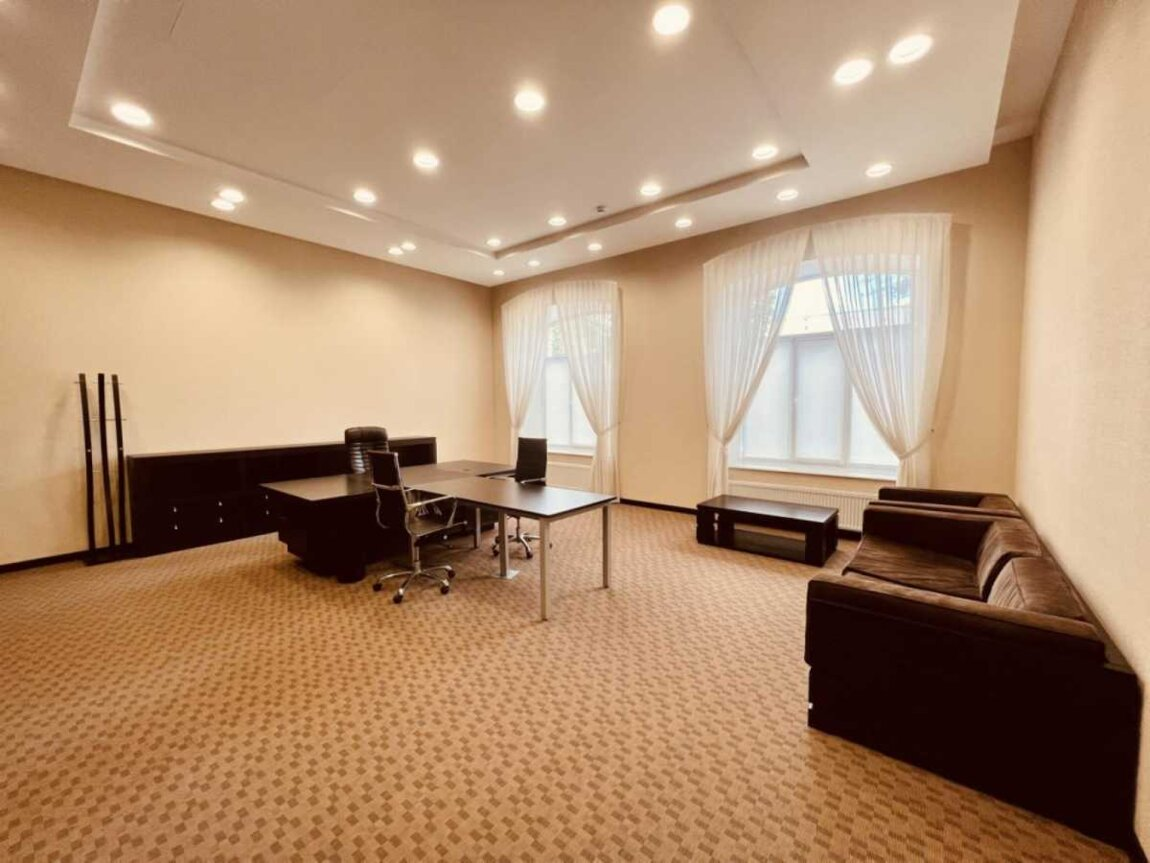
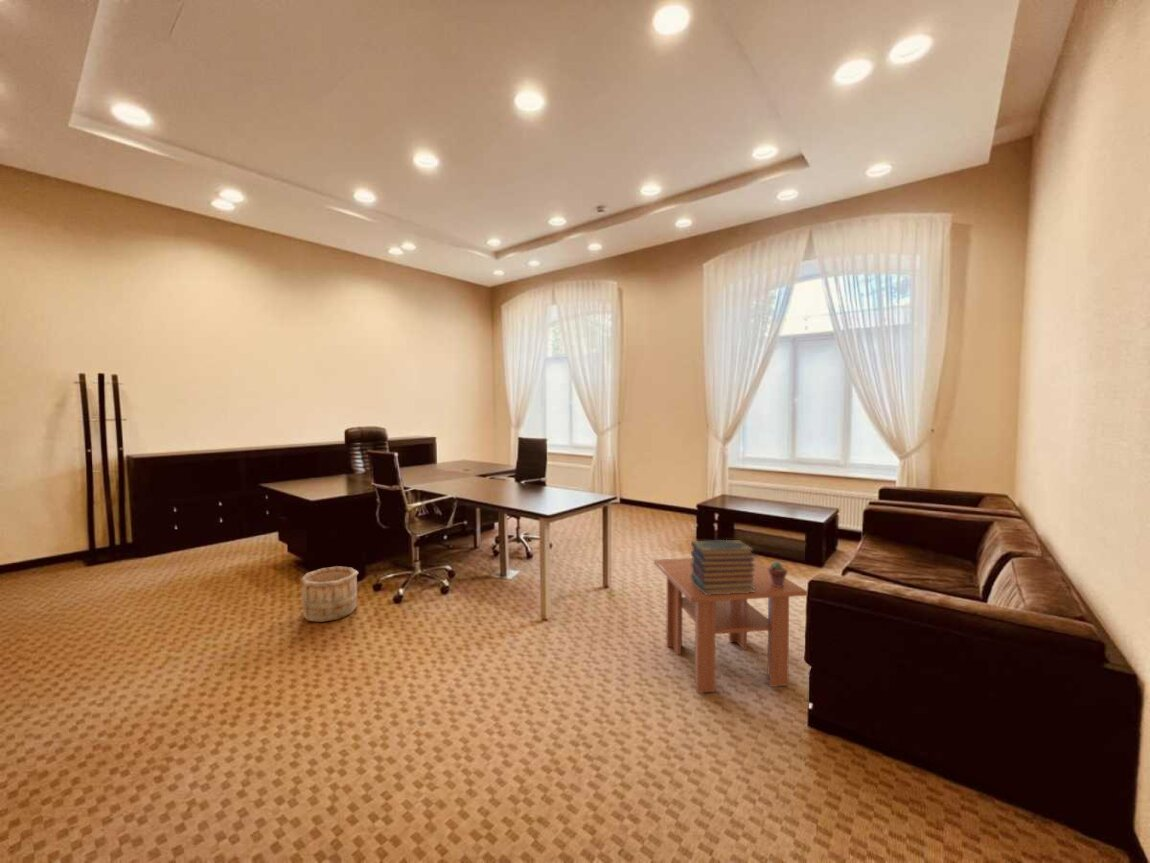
+ book stack [690,539,756,595]
+ potted succulent [768,560,788,587]
+ wooden bucket [300,565,359,623]
+ coffee table [653,557,808,694]
